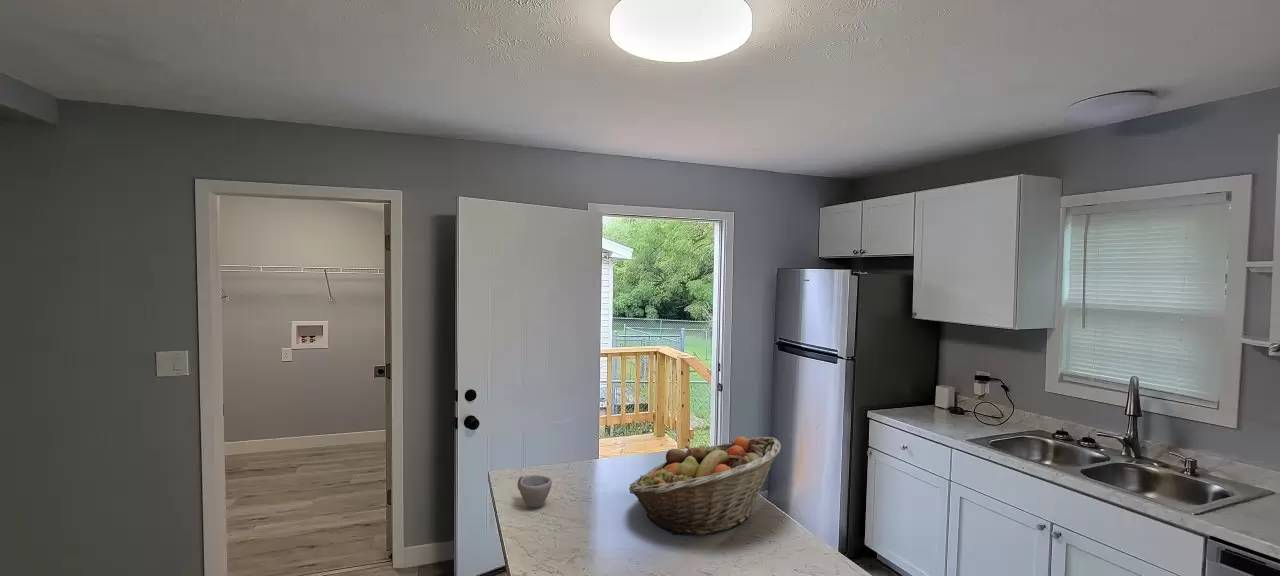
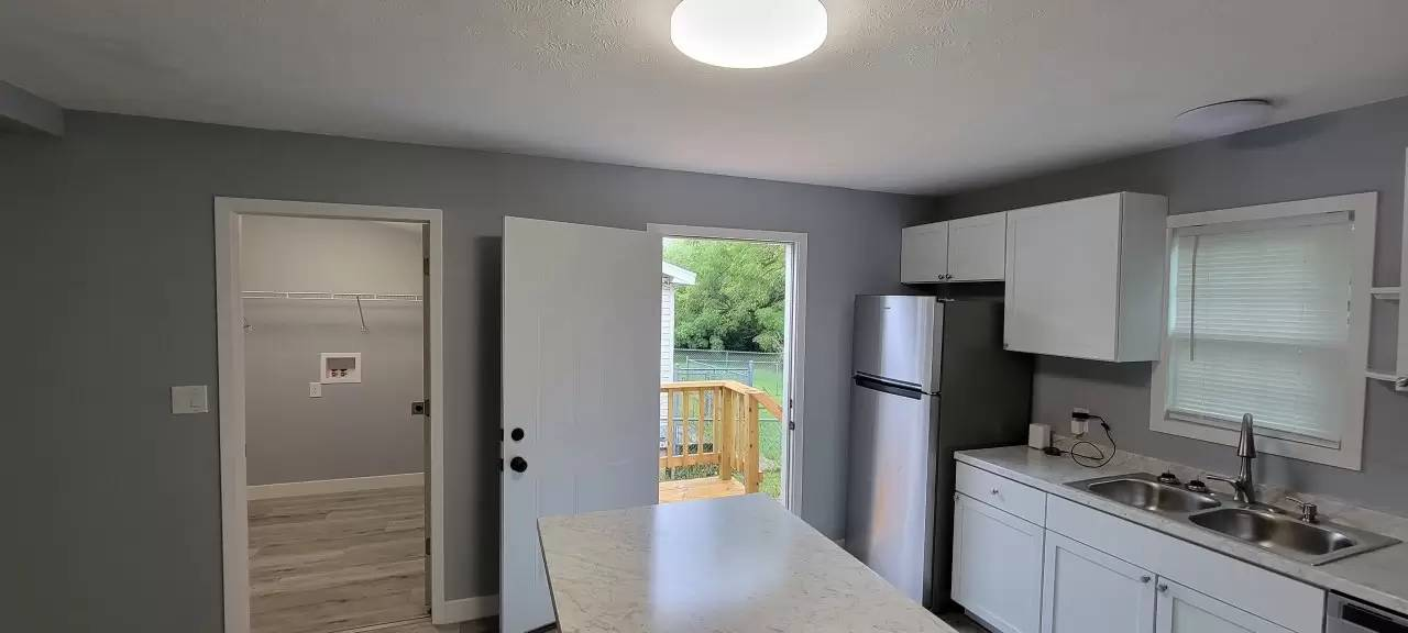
- cup [517,474,553,509]
- fruit basket [628,436,782,536]
